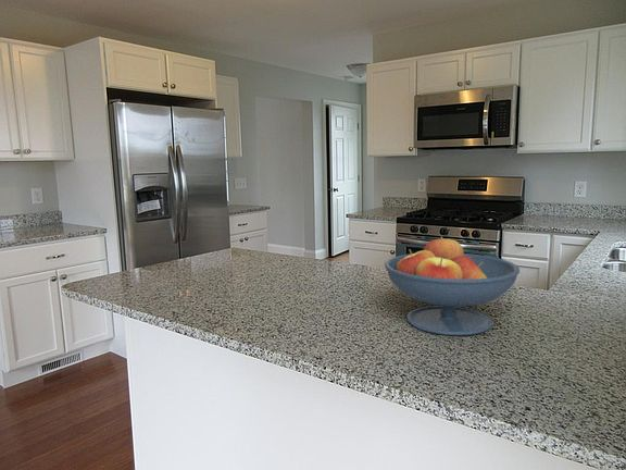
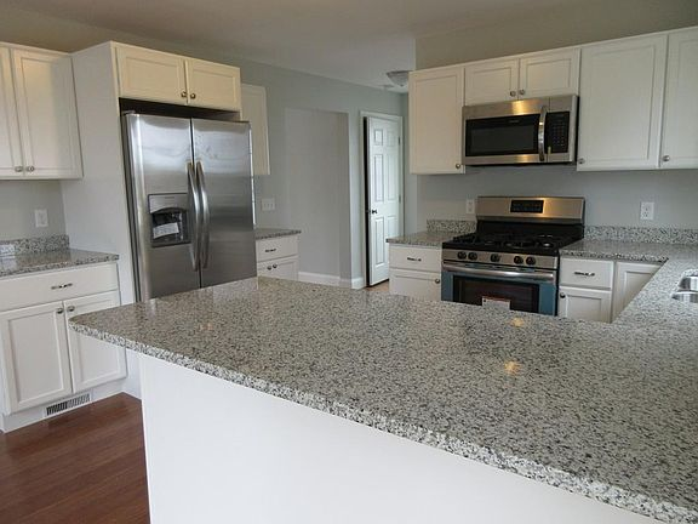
- fruit bowl [384,235,521,336]
